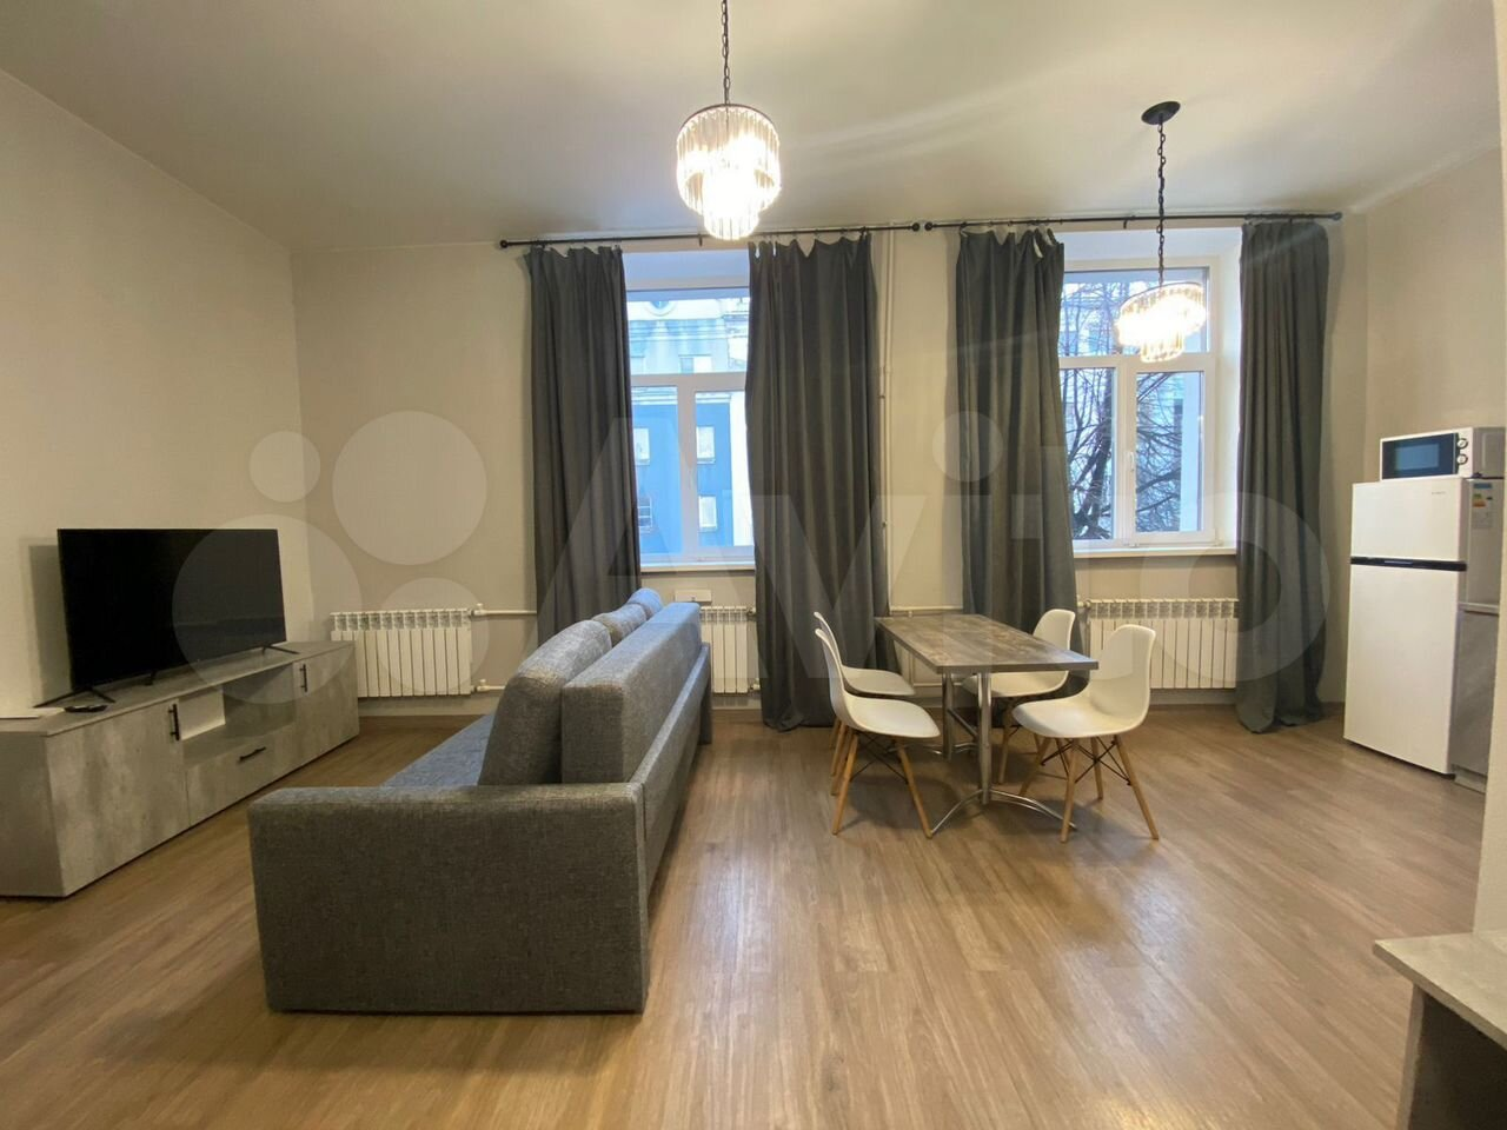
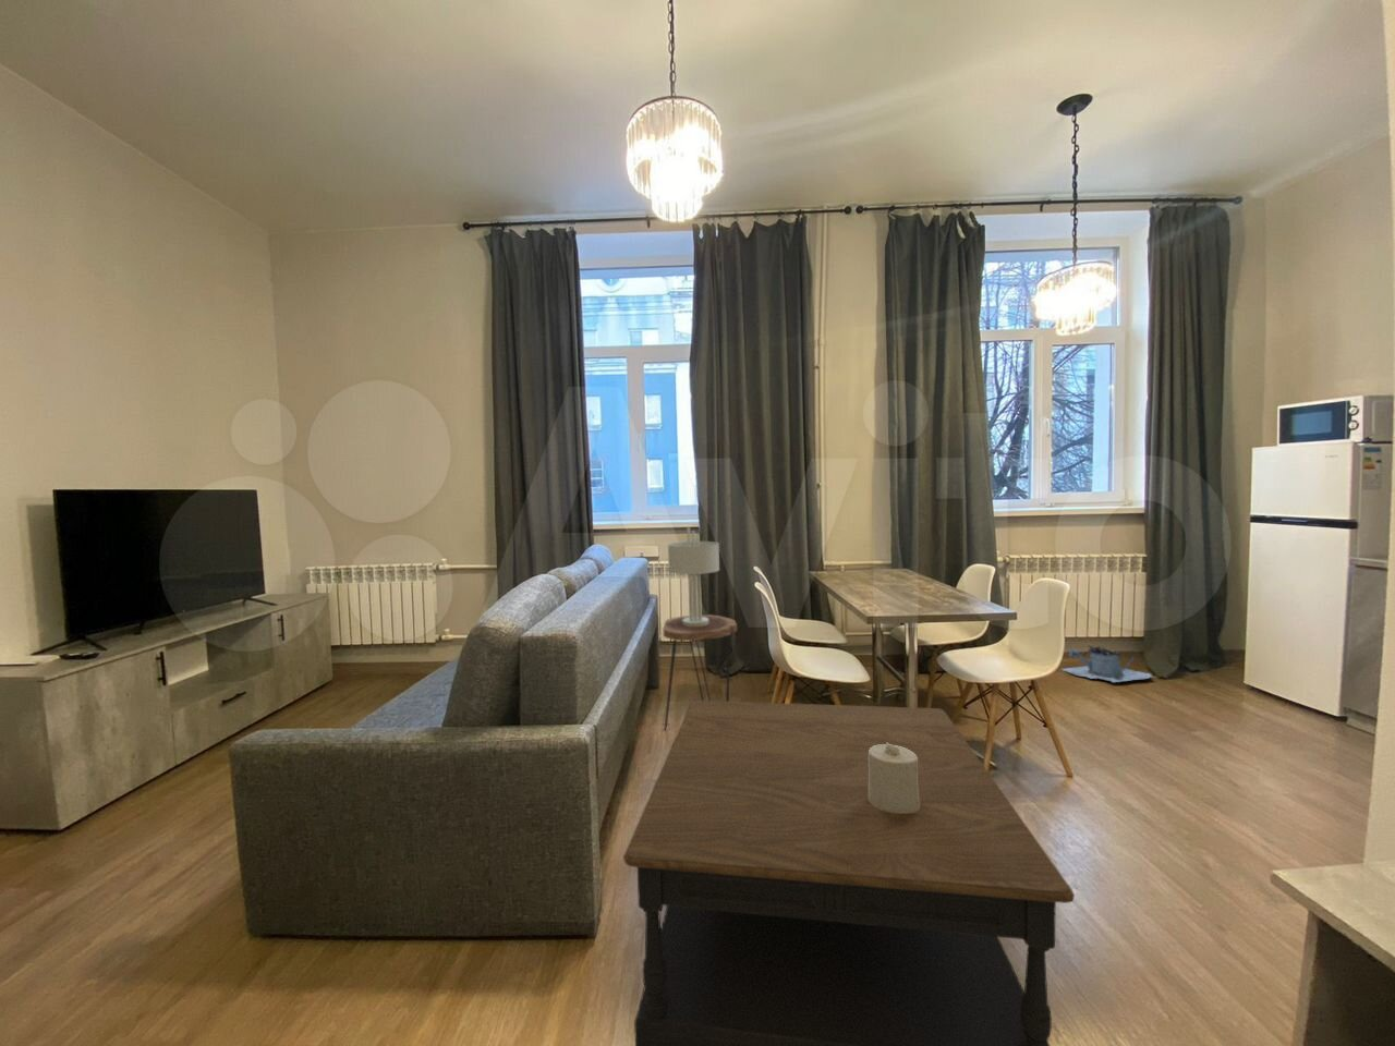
+ table lamp [667,526,721,626]
+ candle [868,742,919,813]
+ side table [662,613,738,730]
+ coffee table [623,700,1075,1046]
+ watering can [1060,645,1157,683]
